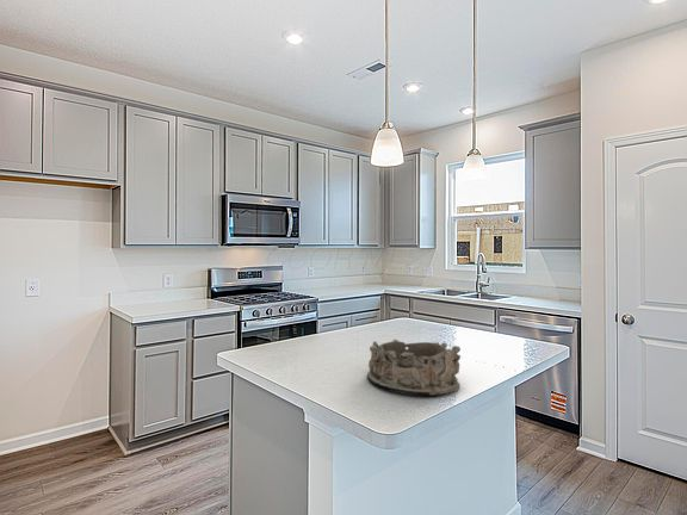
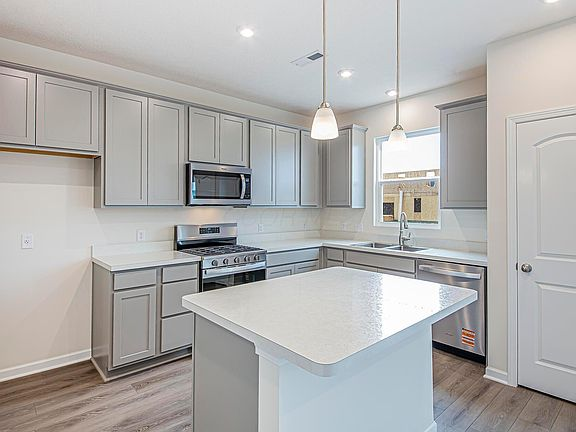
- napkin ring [366,337,462,396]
